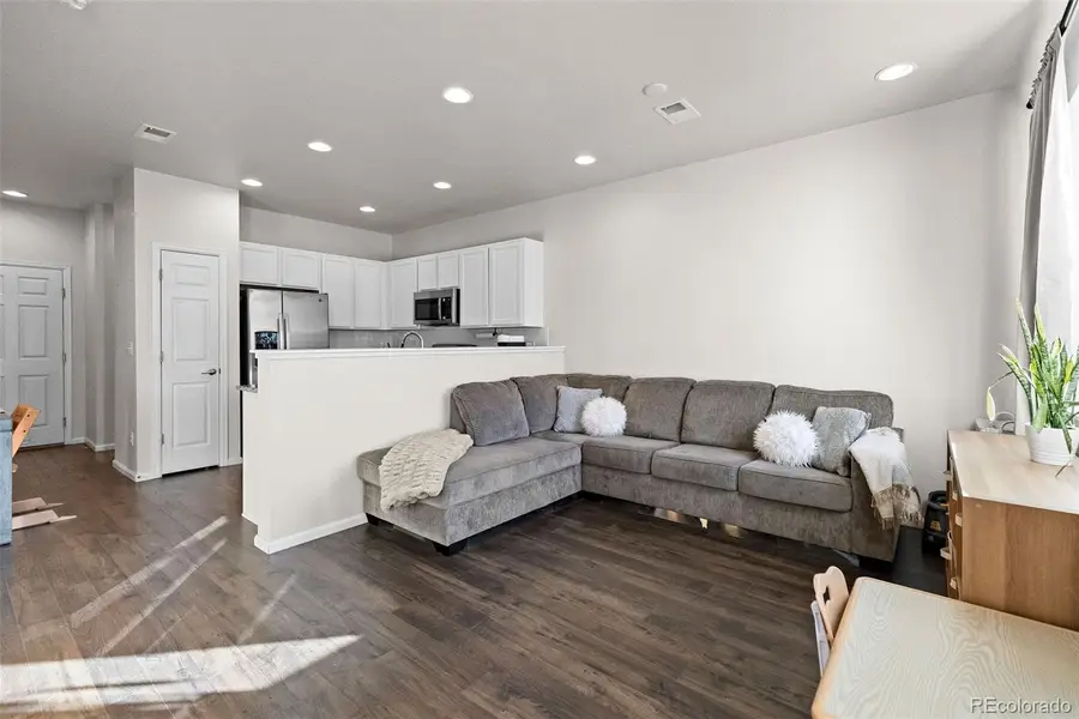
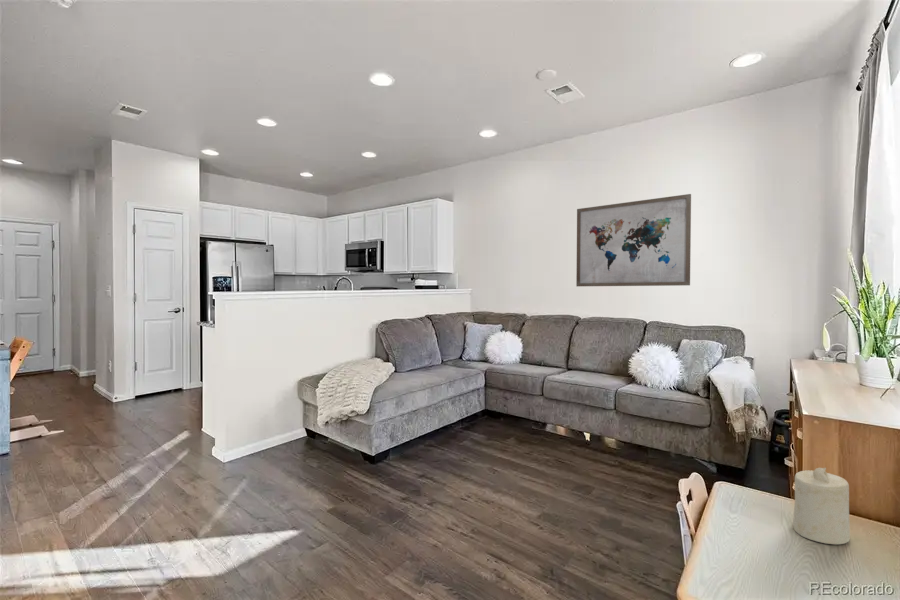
+ wall art [575,193,692,287]
+ candle [792,467,851,545]
